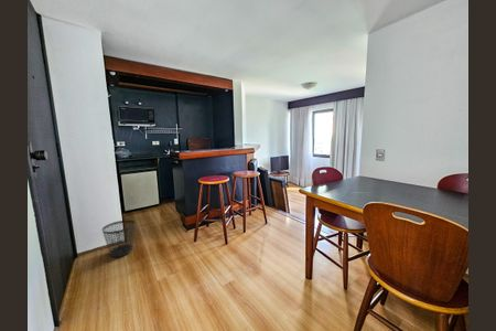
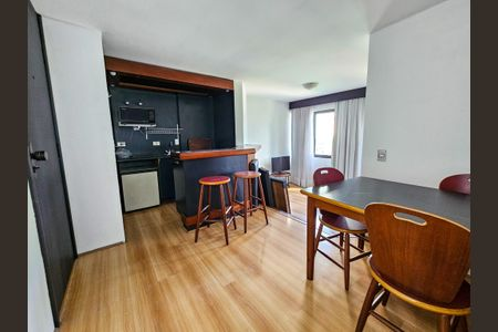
- wastebasket [101,220,136,258]
